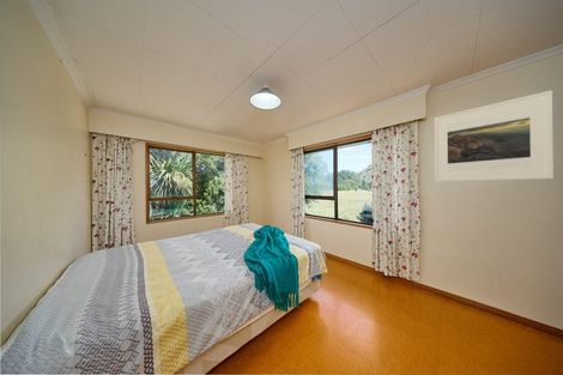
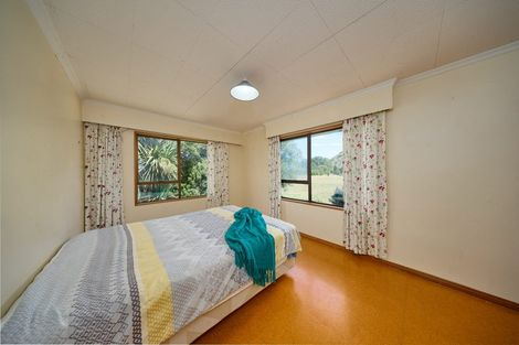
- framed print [434,90,555,183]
